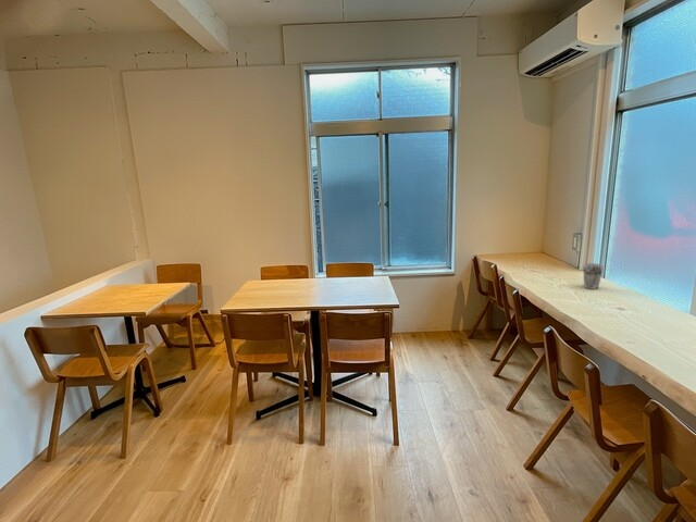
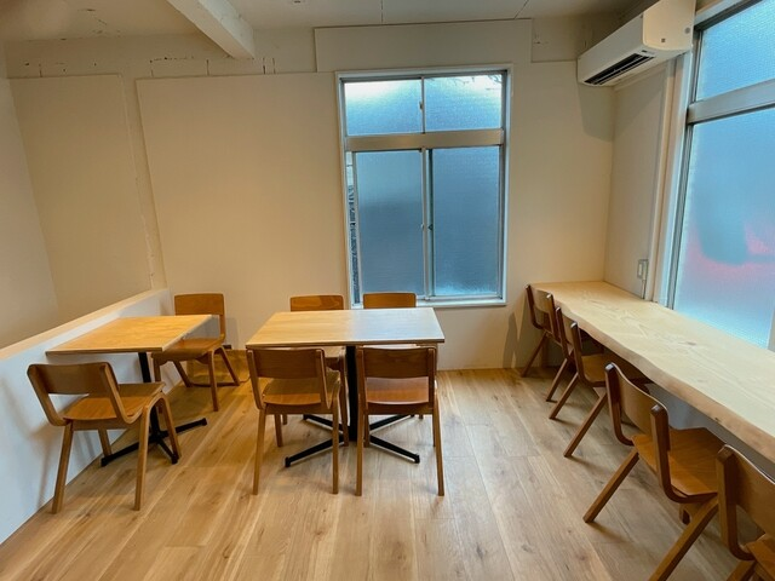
- cup [582,262,605,290]
